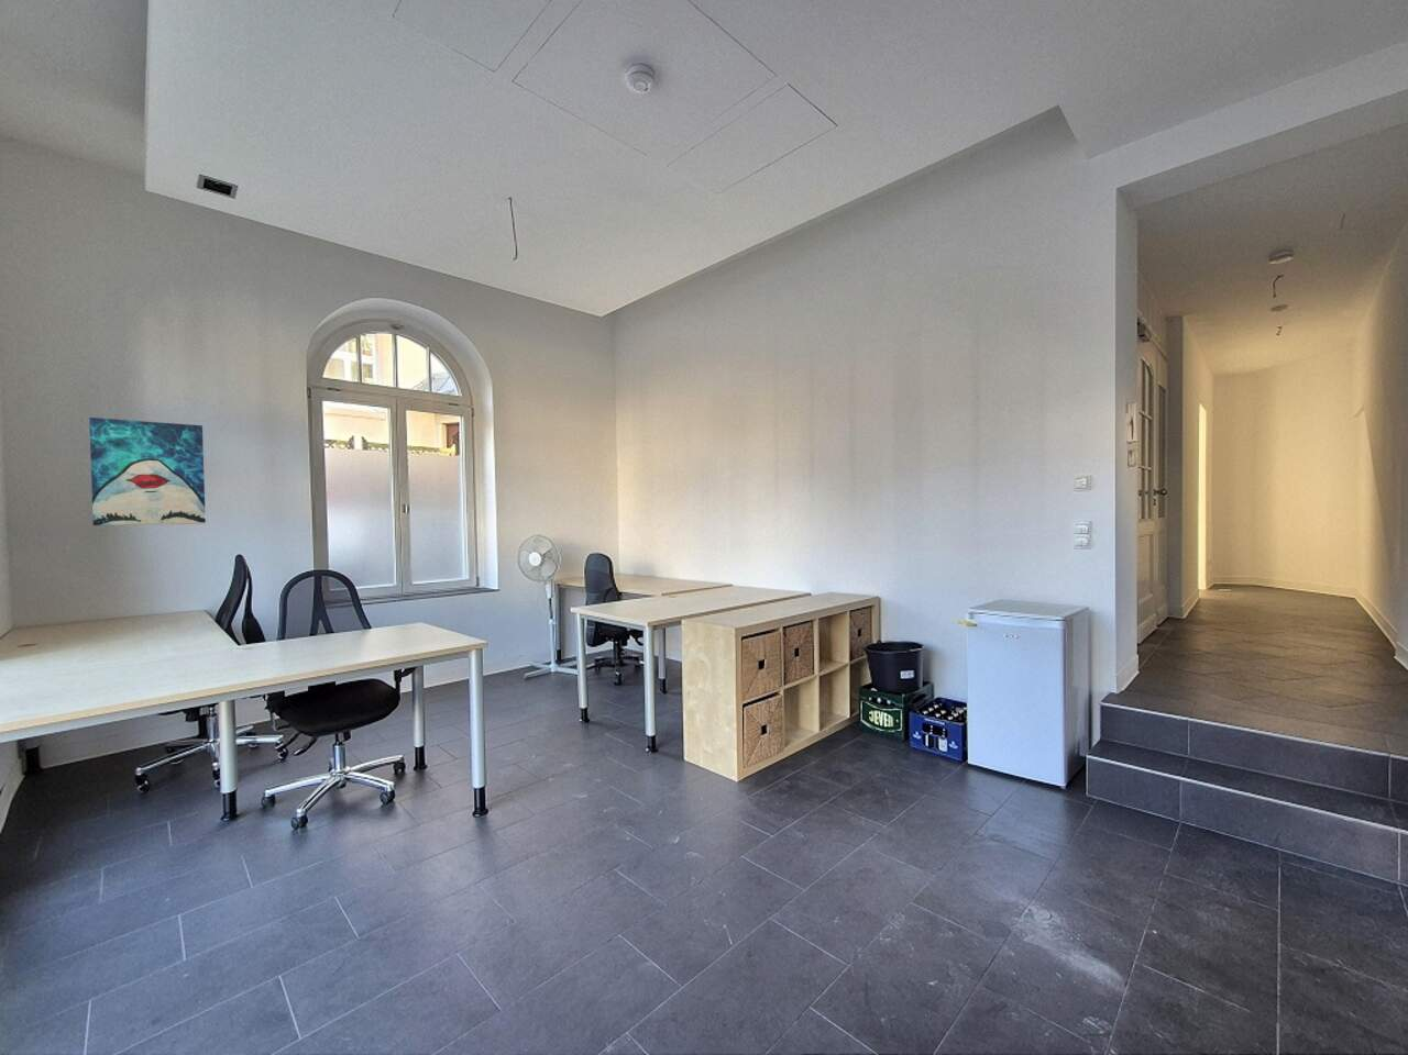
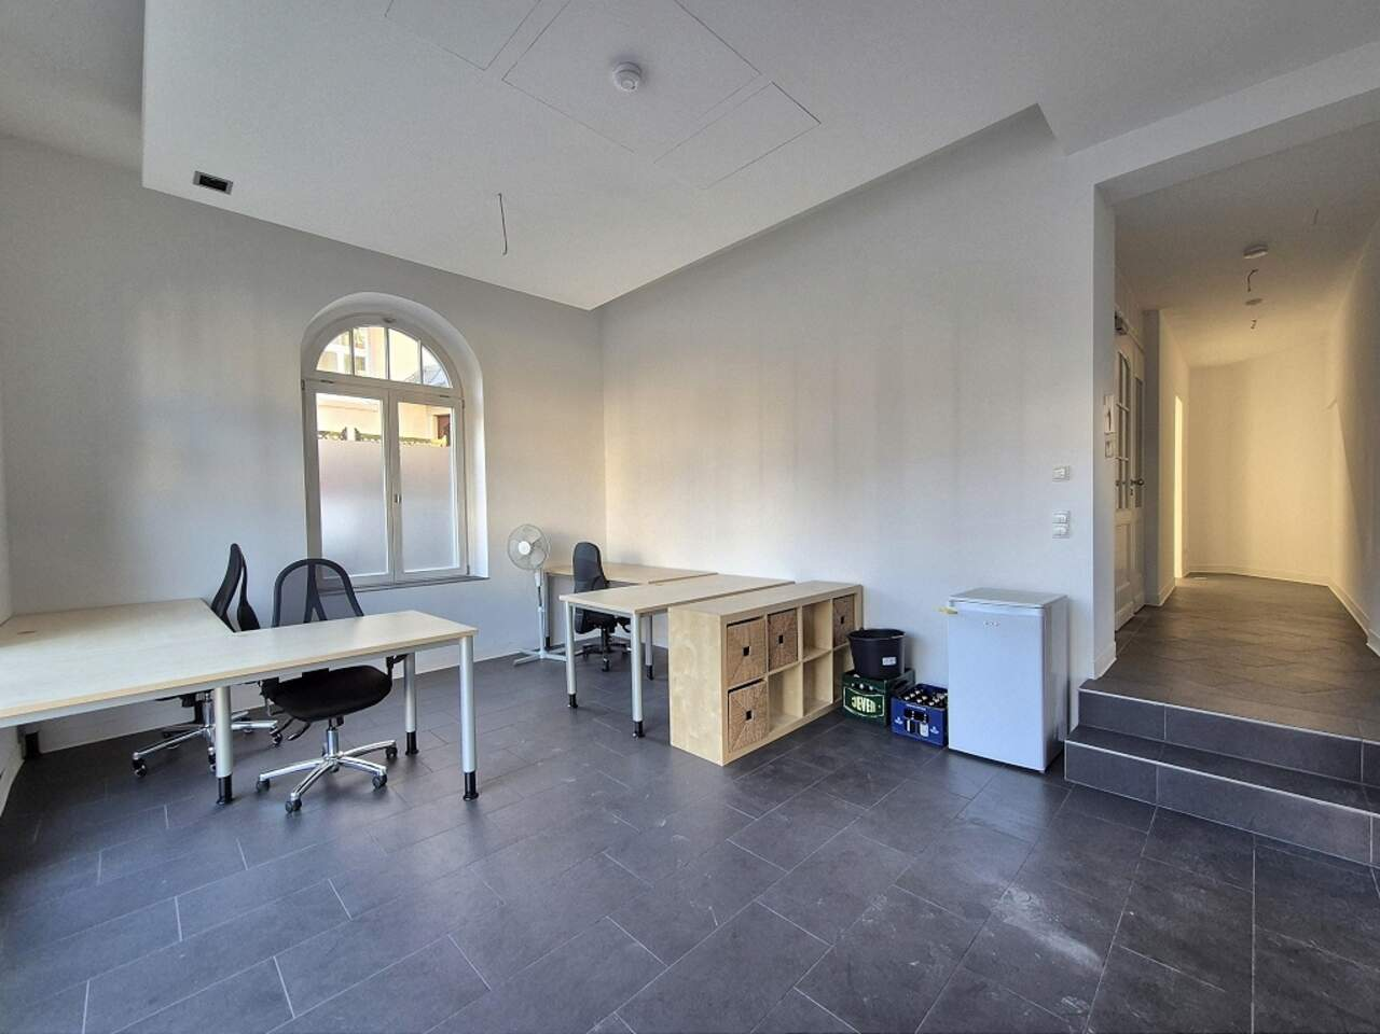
- wall art [88,417,207,526]
